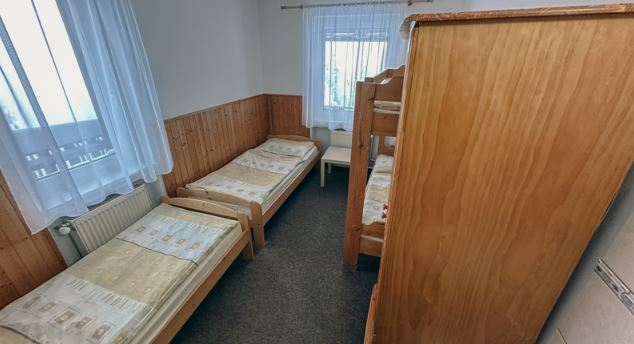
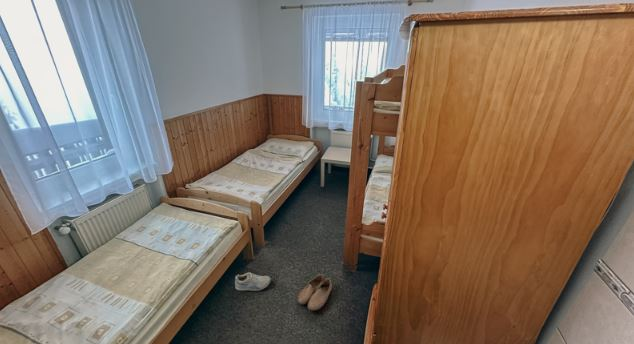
+ shoe [297,273,333,311]
+ sneaker [234,272,272,292]
